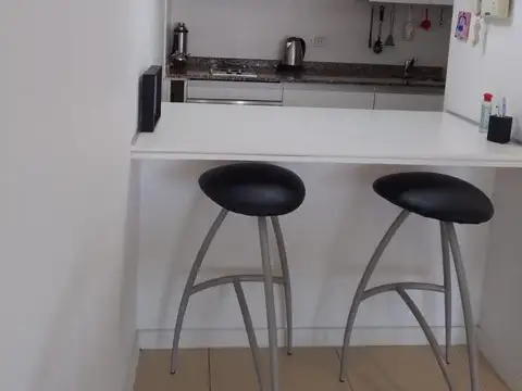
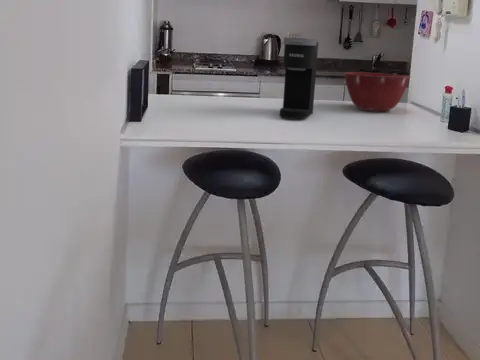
+ coffee maker [279,37,319,120]
+ mixing bowl [343,71,412,112]
